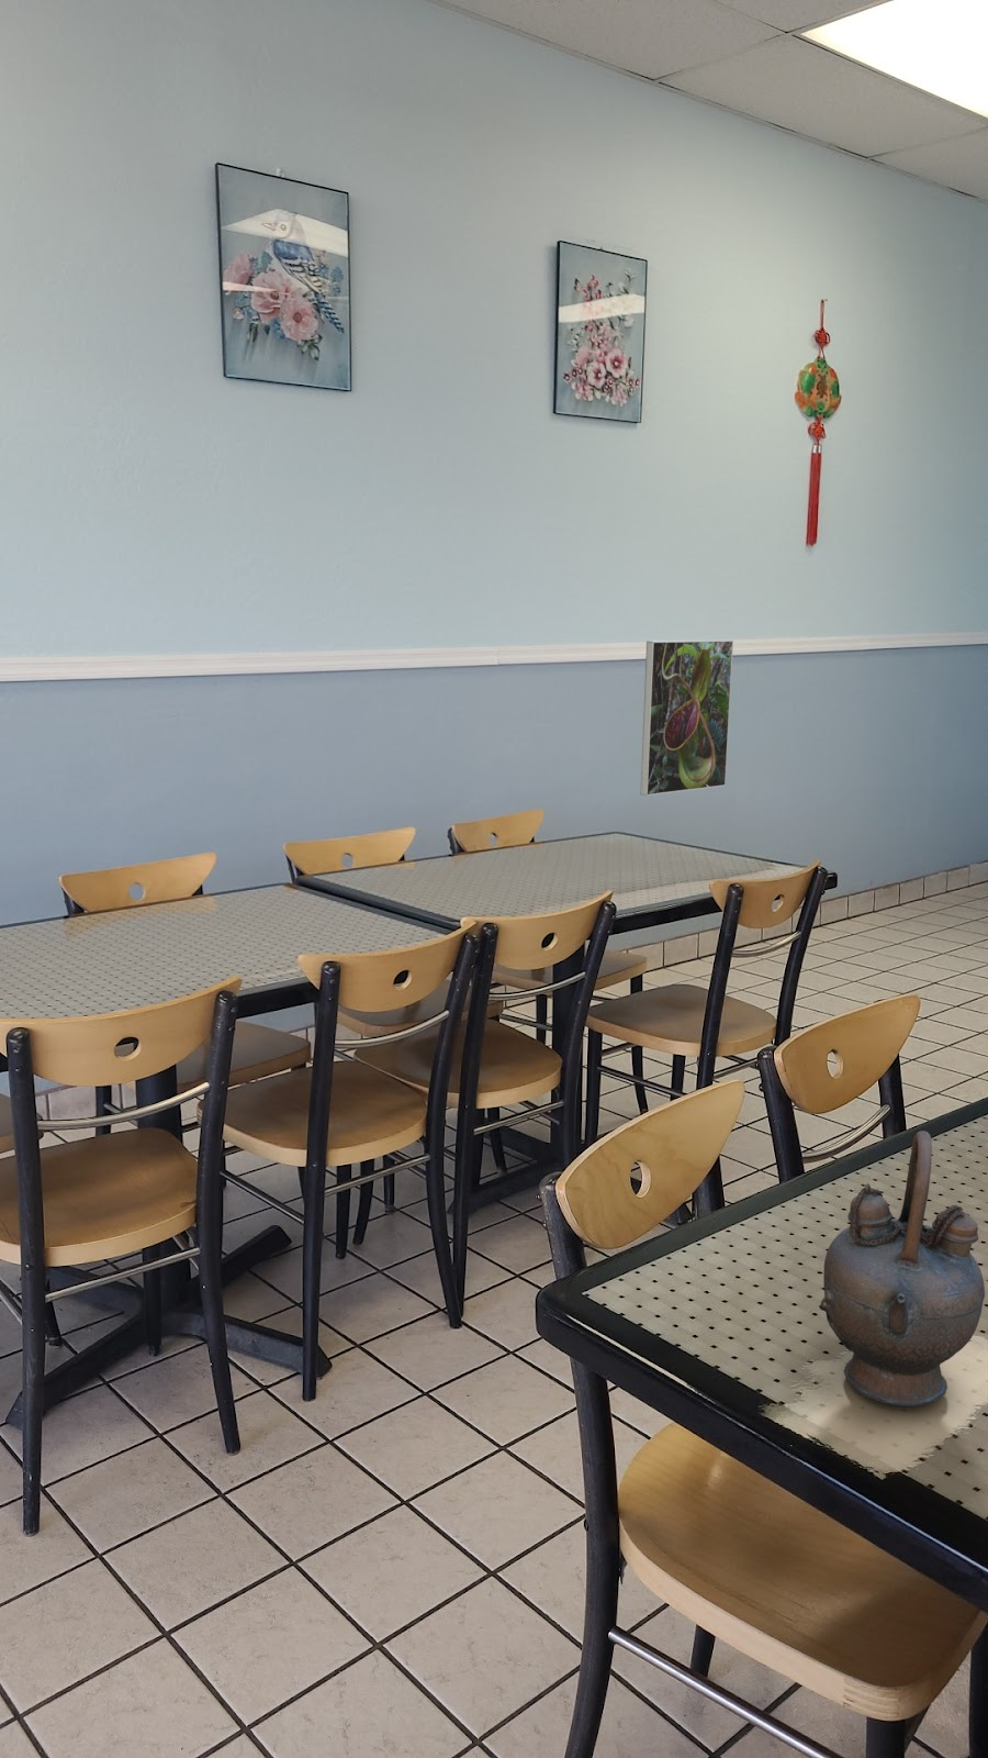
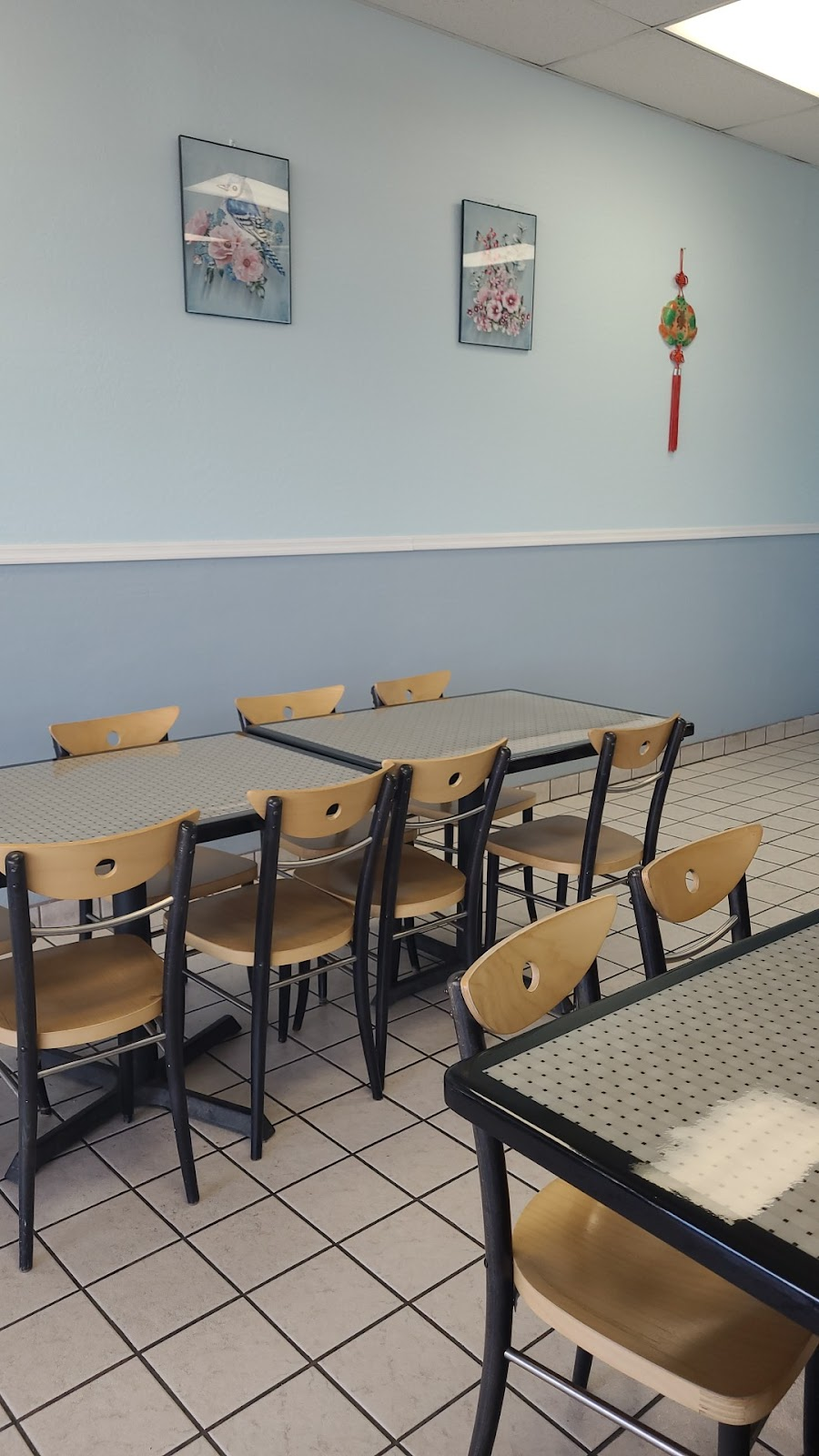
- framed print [641,640,735,797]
- teapot [818,1129,986,1408]
